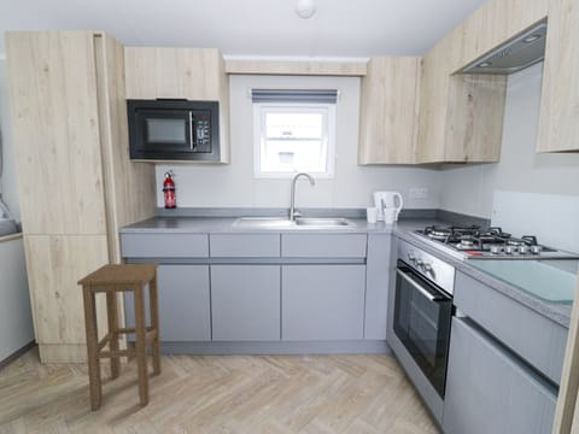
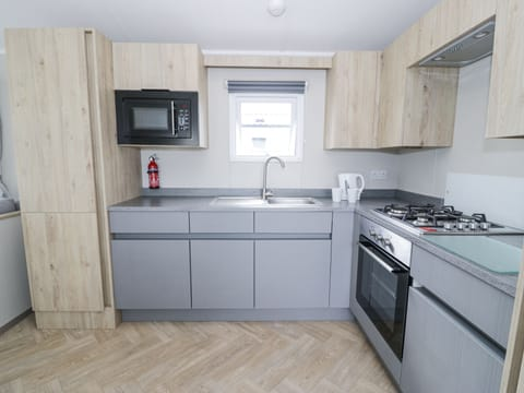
- stool [76,262,163,411]
